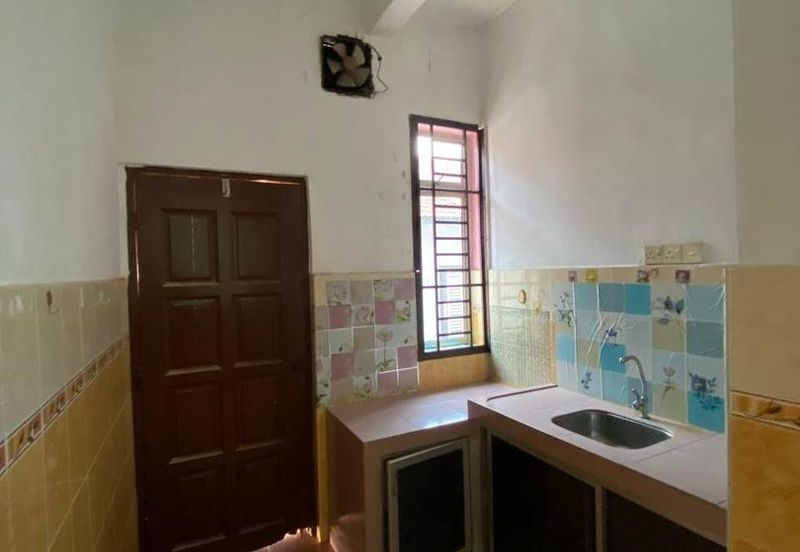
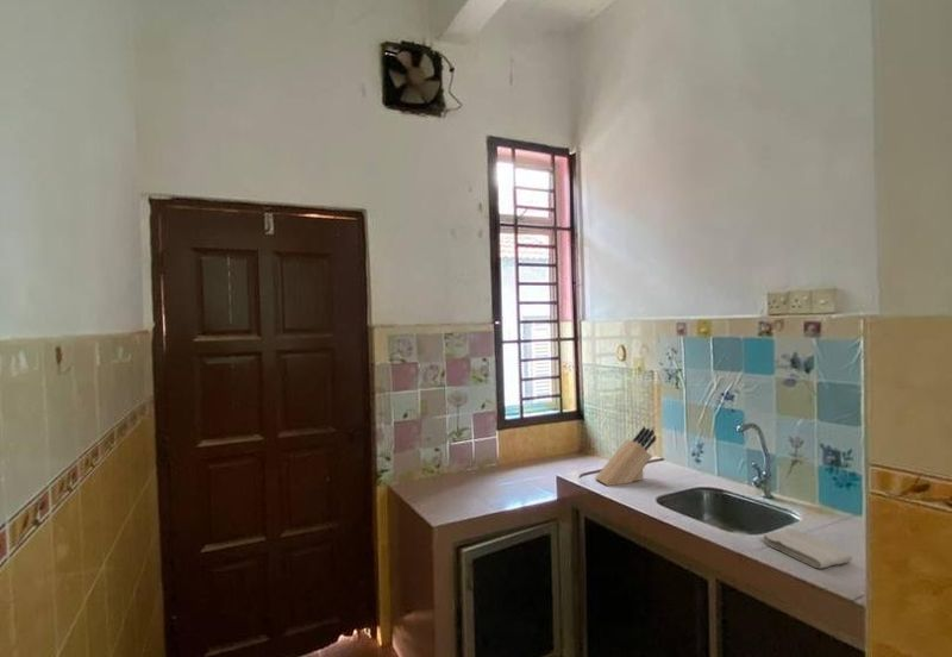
+ washcloth [762,528,853,569]
+ knife block [594,425,657,487]
